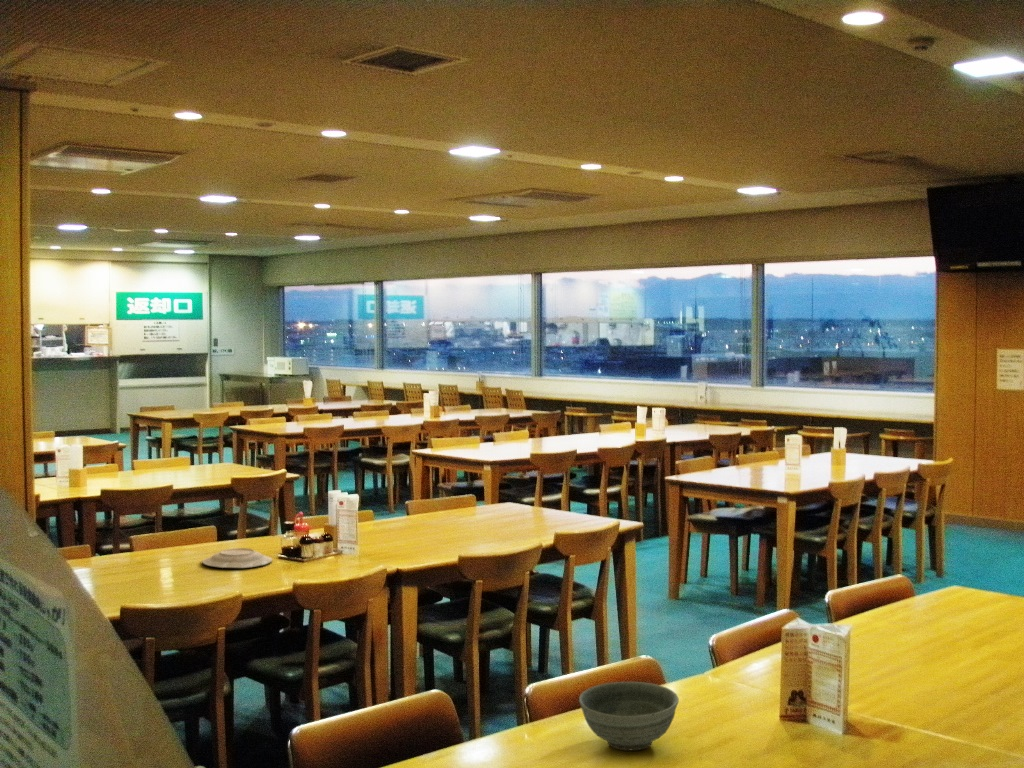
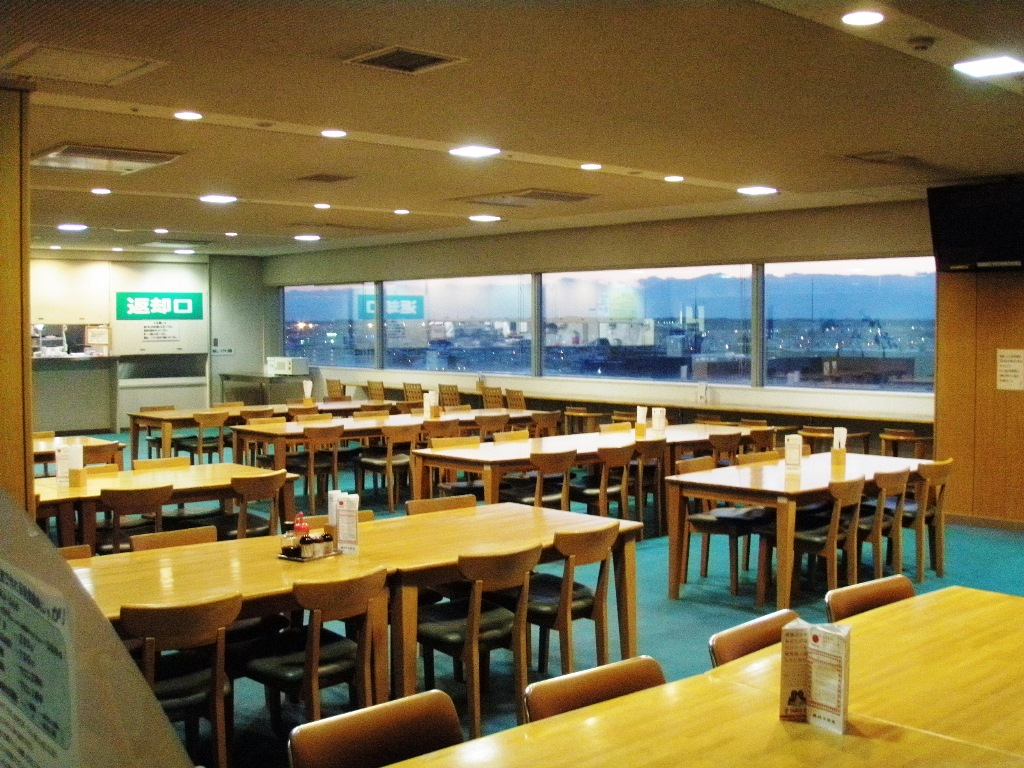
- bowl [578,681,680,752]
- plate [201,547,273,569]
